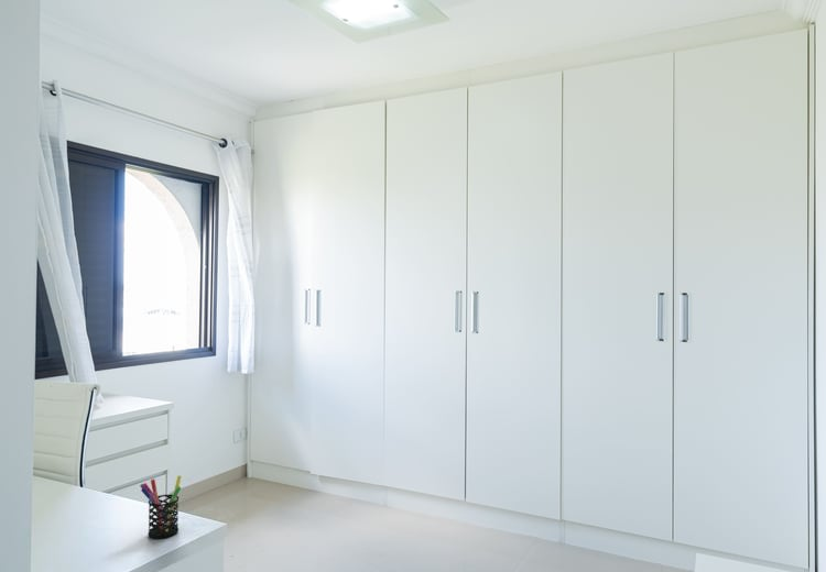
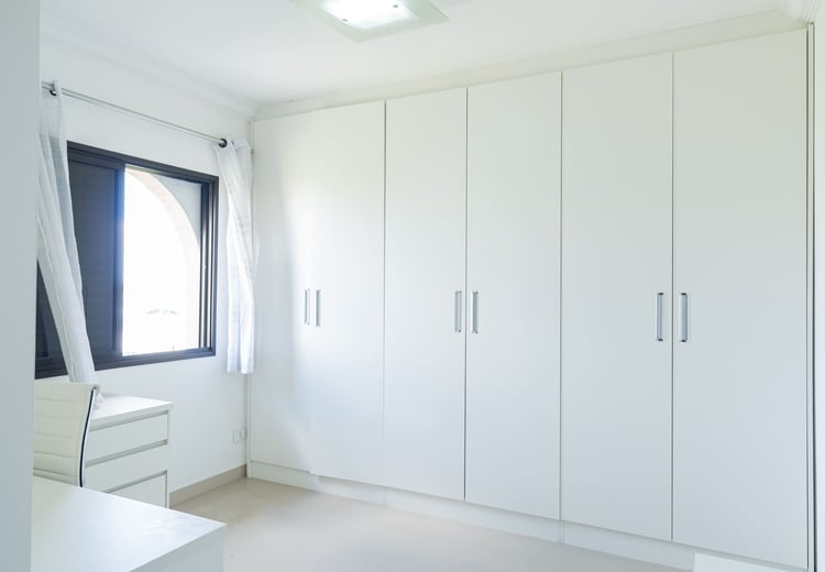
- pen holder [139,475,183,540]
